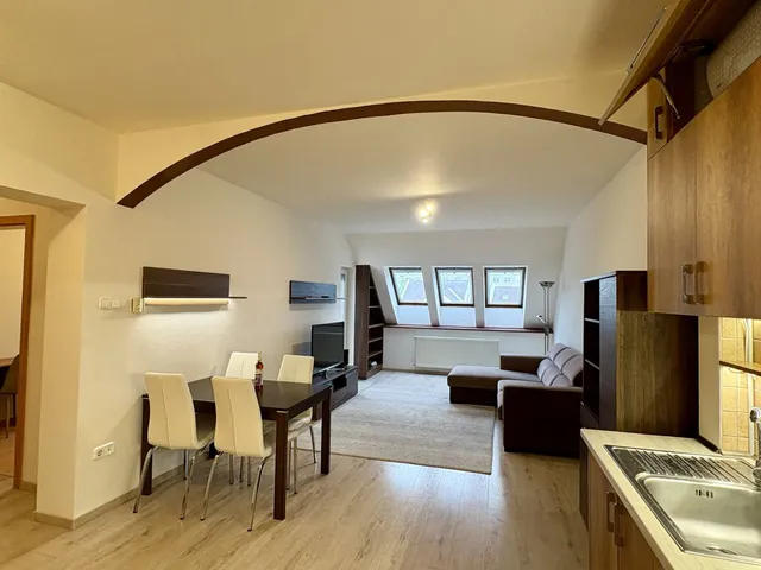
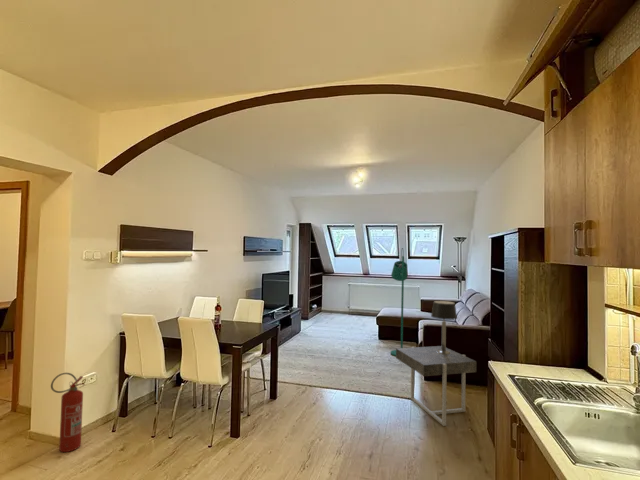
+ floor lamp [390,249,409,357]
+ side table [395,345,477,427]
+ table lamp [430,300,458,354]
+ fire extinguisher [50,372,86,453]
